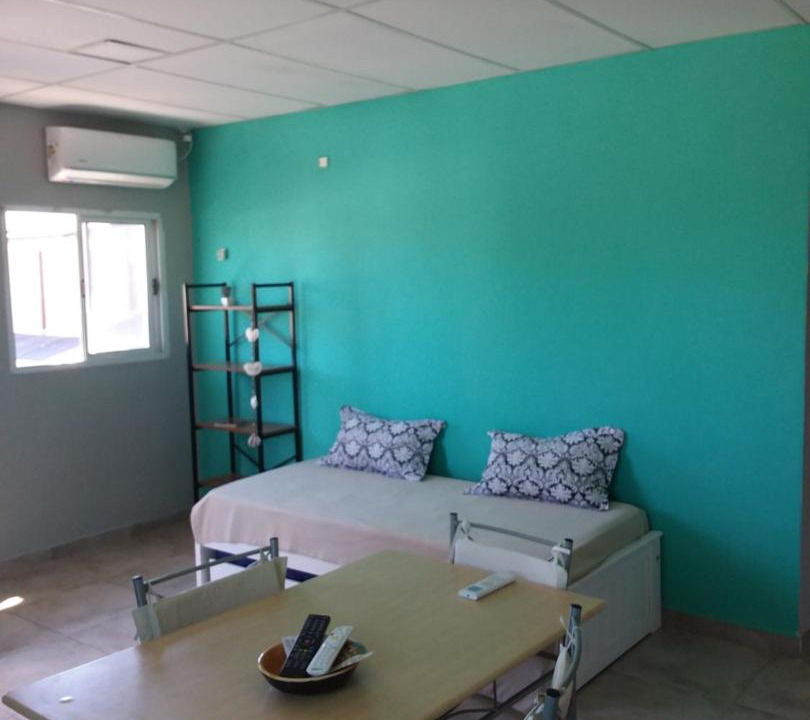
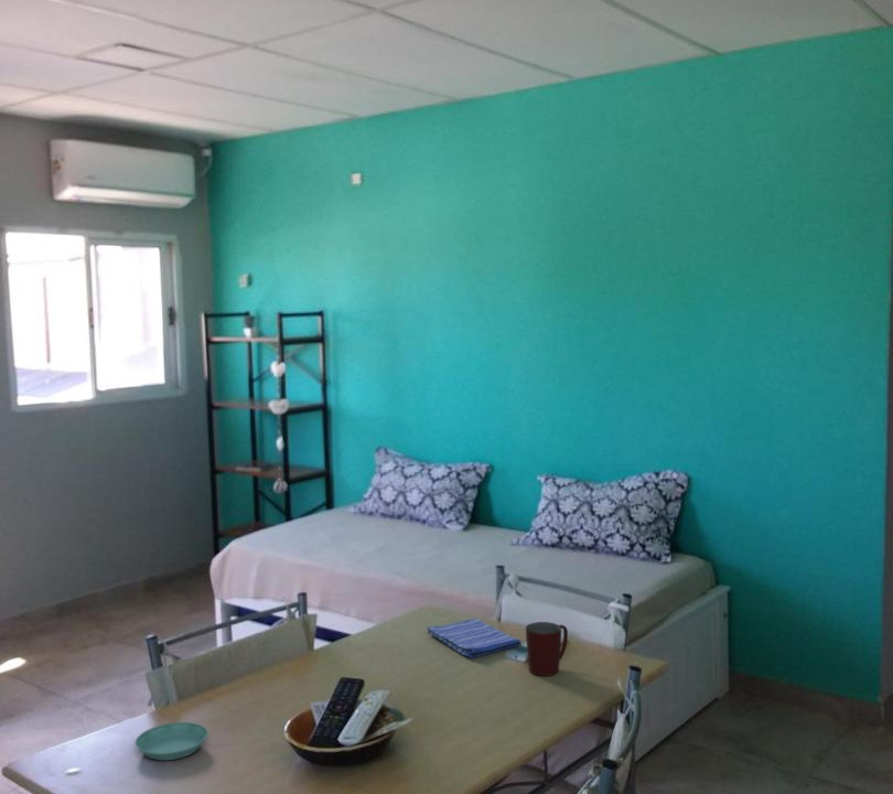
+ dish towel [427,616,523,659]
+ mug [525,621,569,677]
+ saucer [135,721,209,761]
